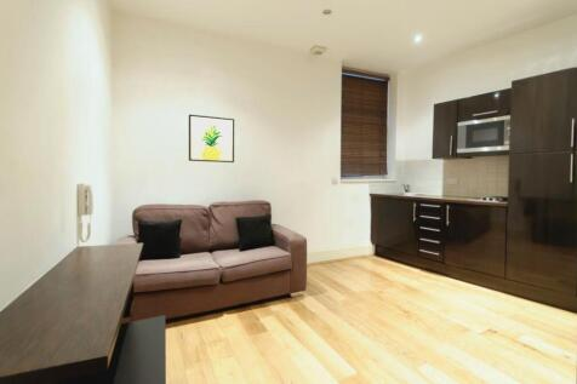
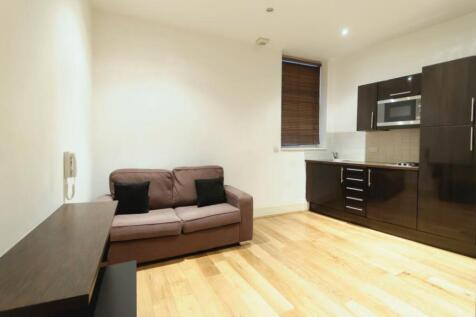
- wall art [188,114,235,164]
